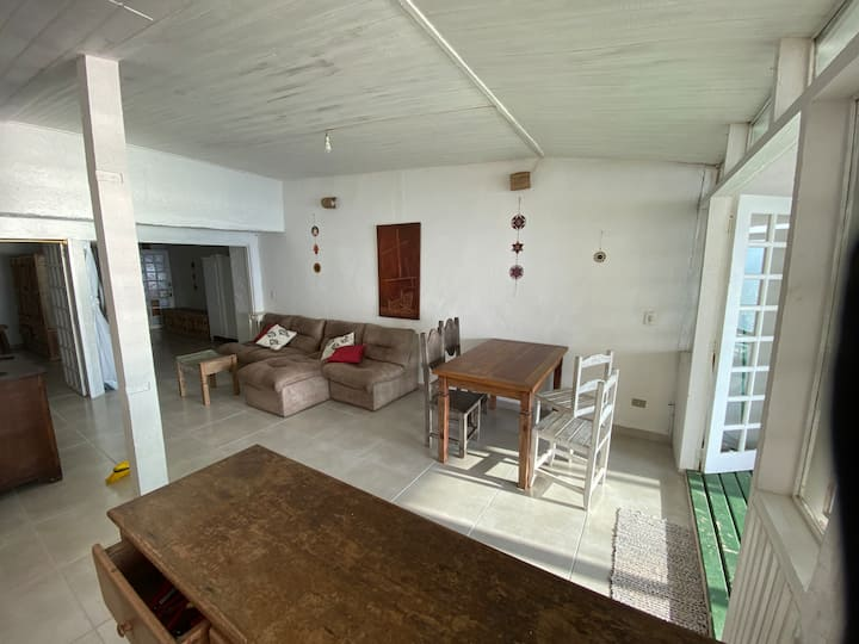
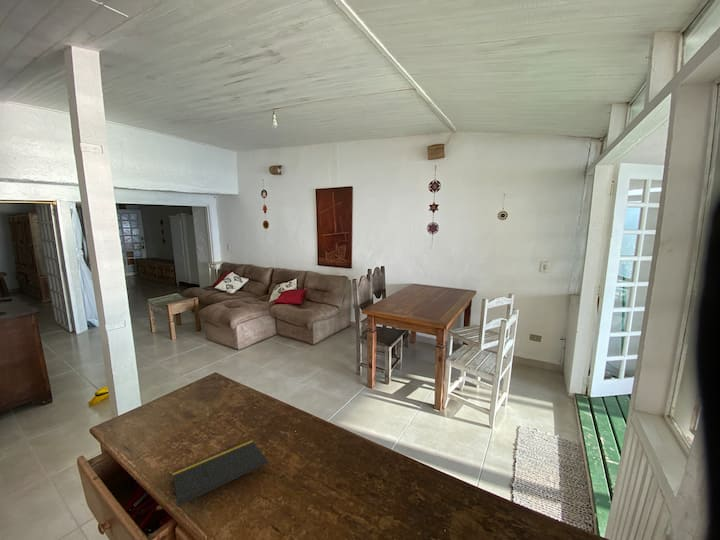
+ notepad [171,438,271,507]
